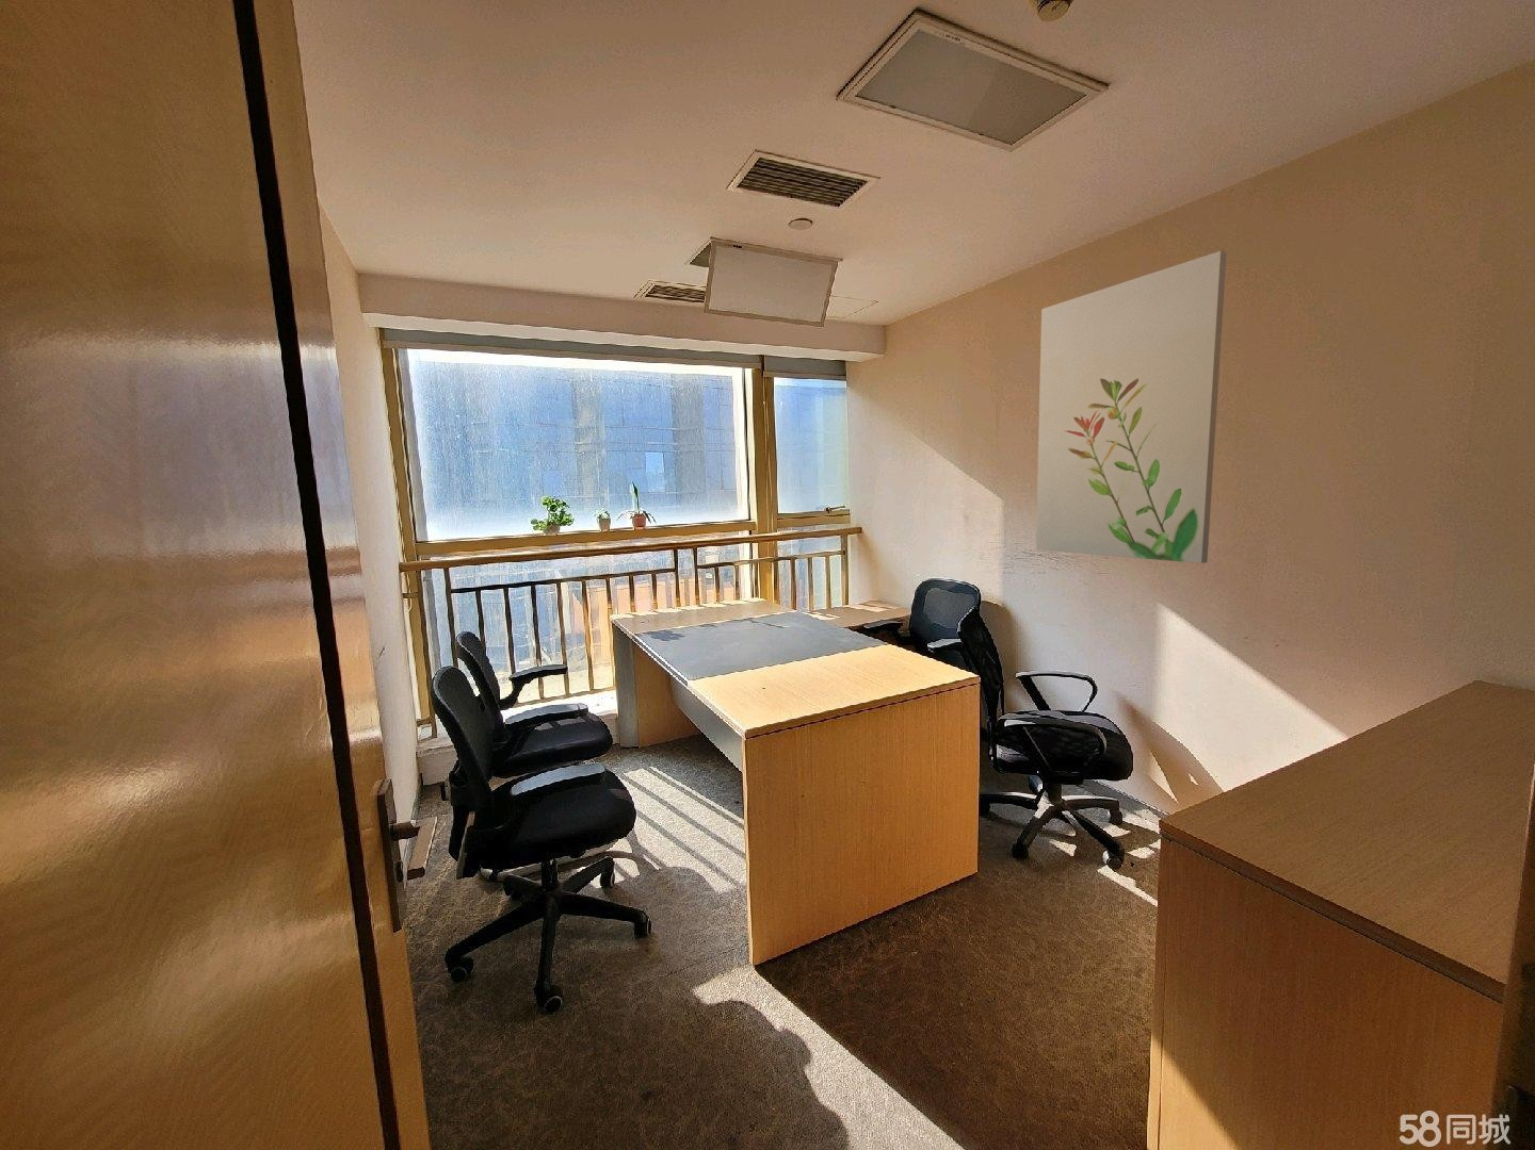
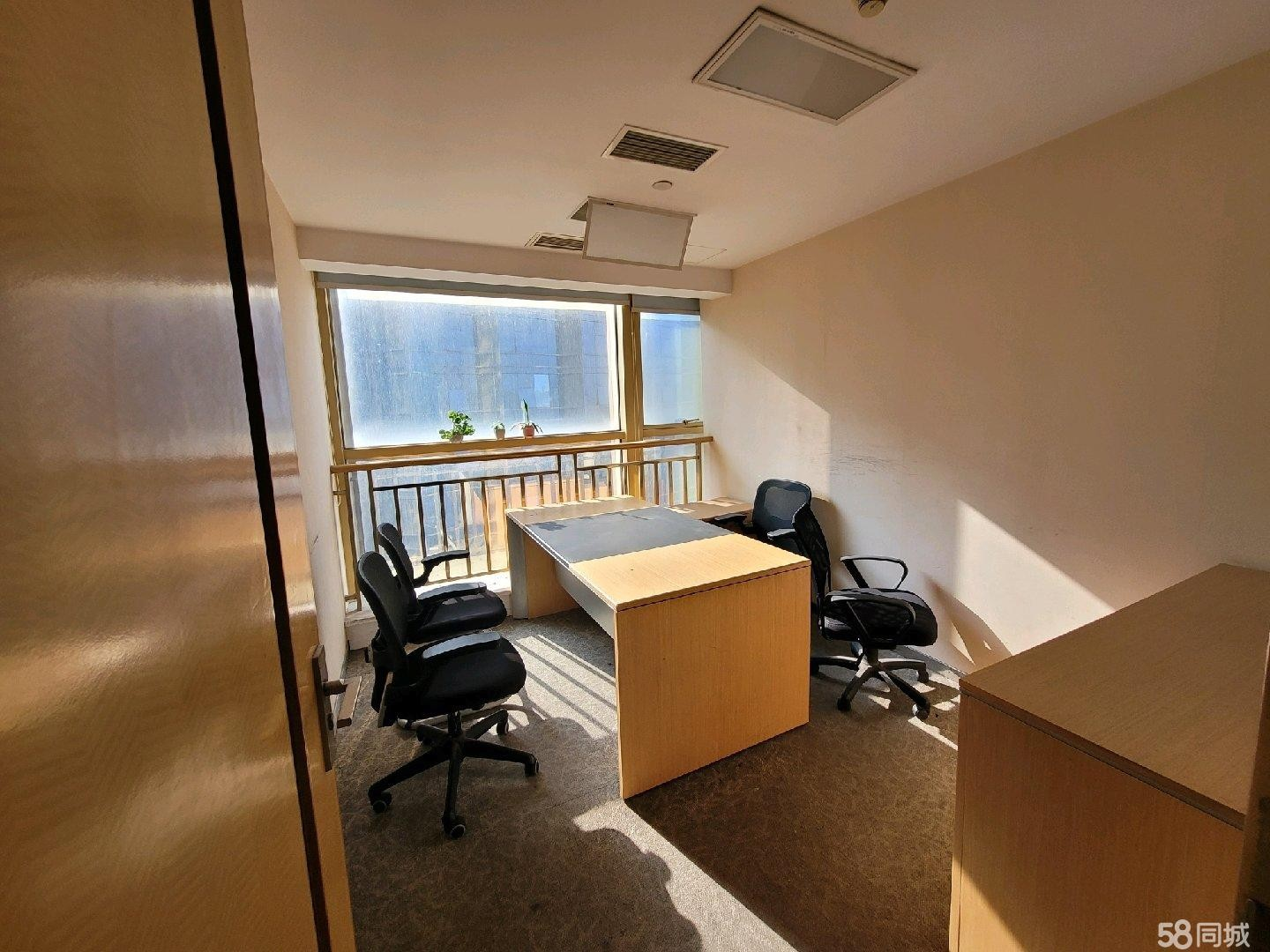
- wall art [1035,250,1227,564]
